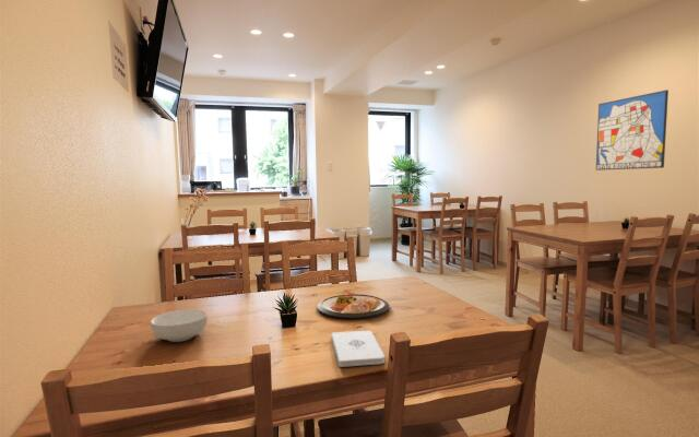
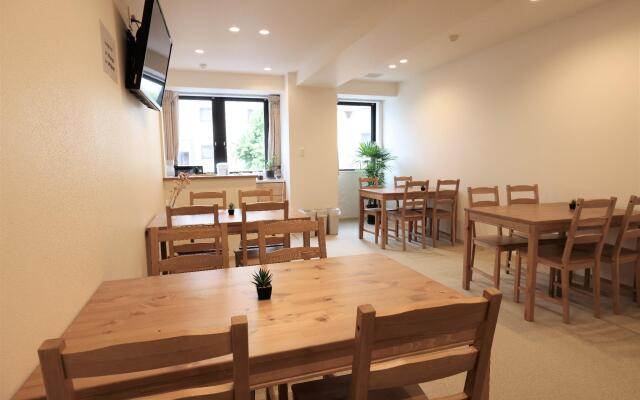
- dish [316,293,391,320]
- wall art [595,88,670,172]
- notepad [331,330,386,368]
- cereal bowl [150,308,209,343]
